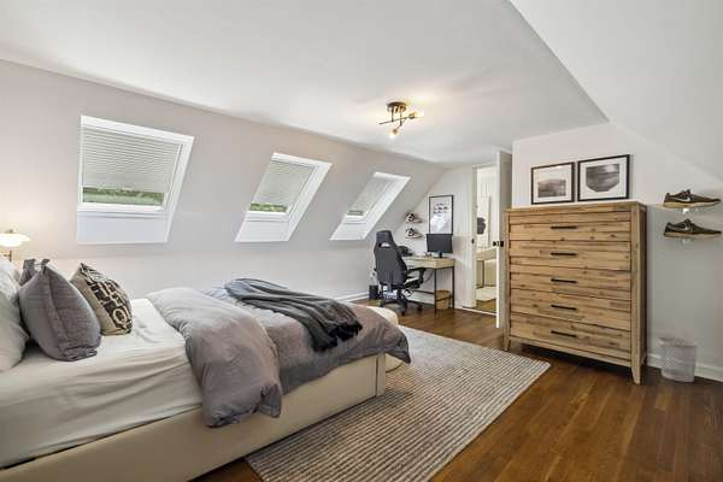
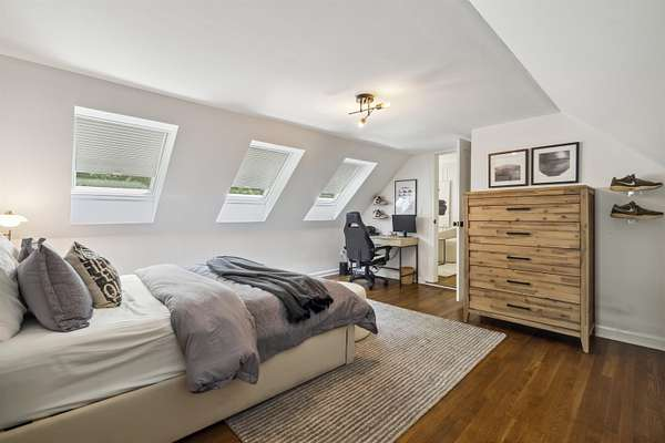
- wastebasket [657,336,699,383]
